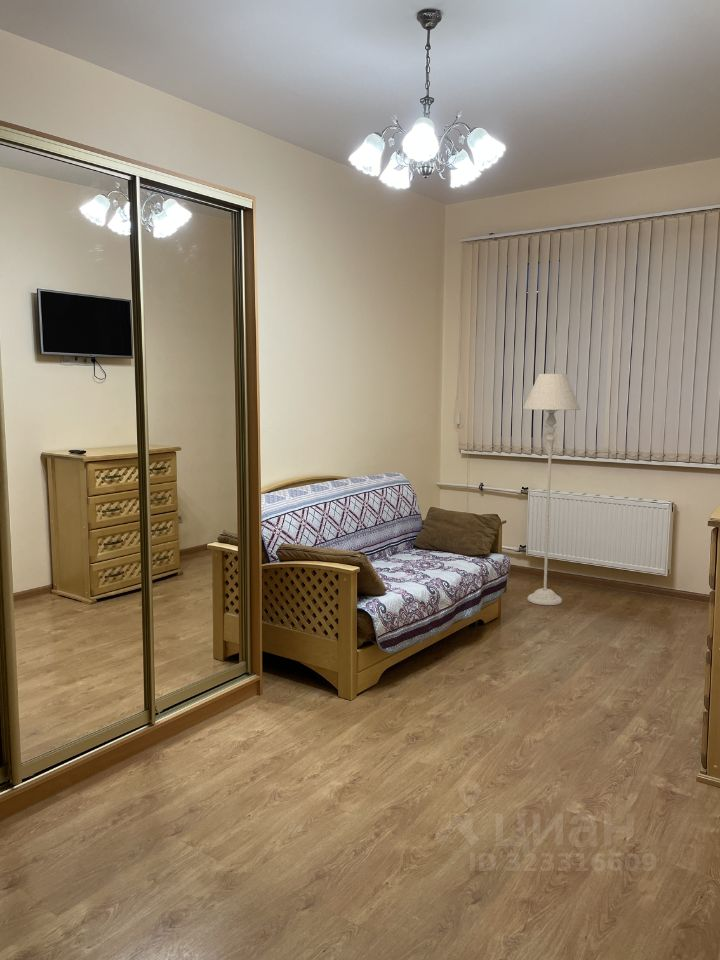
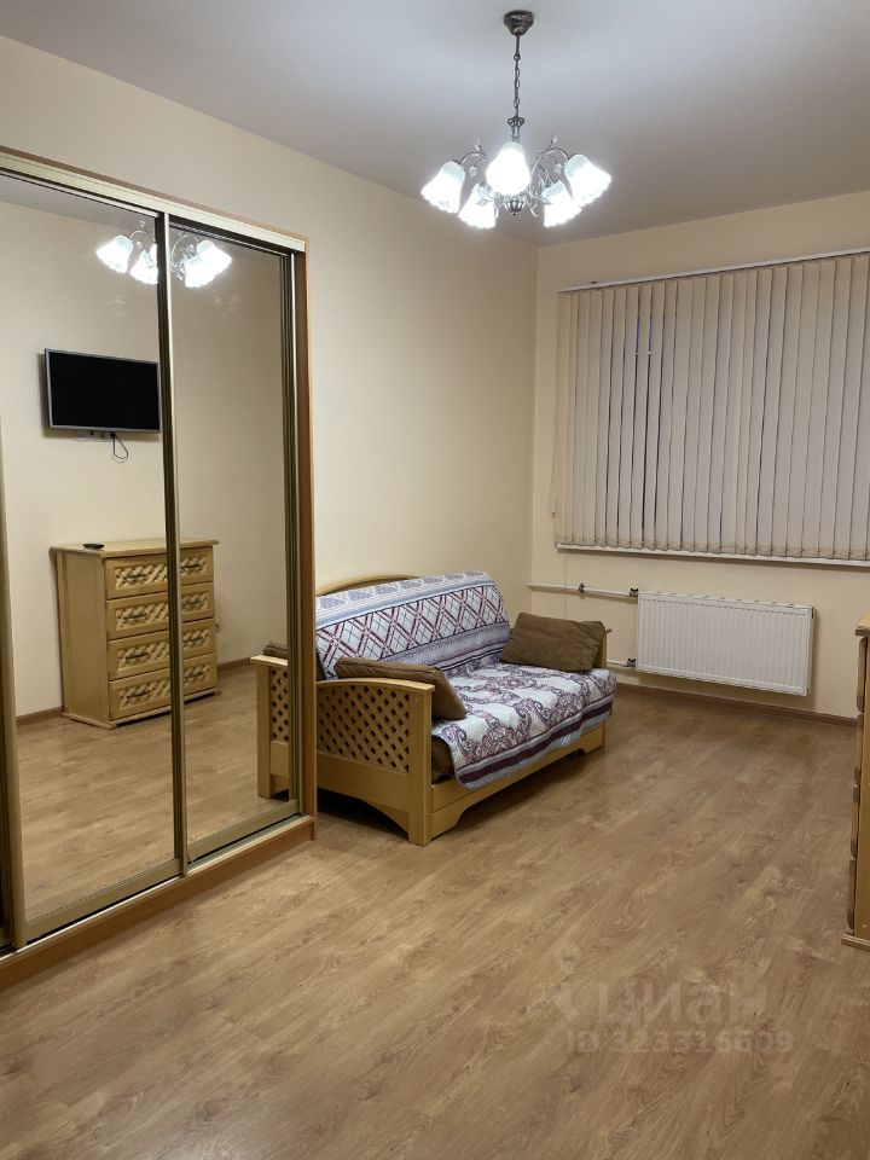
- floor lamp [522,373,582,606]
